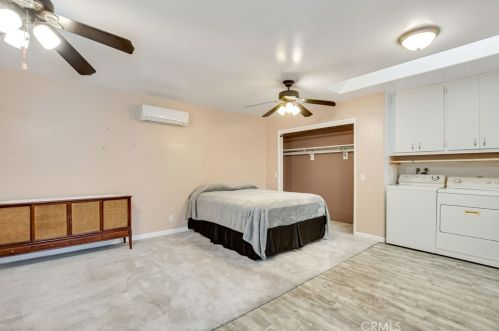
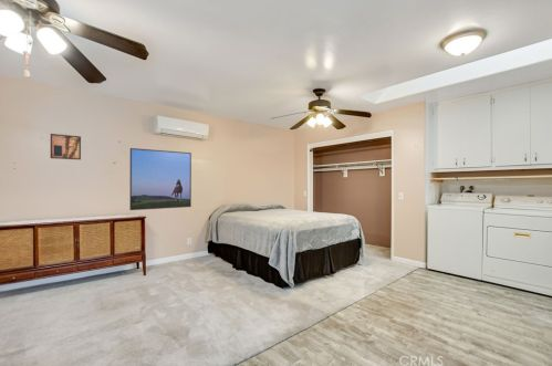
+ wall art [50,133,82,160]
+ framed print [128,147,192,211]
